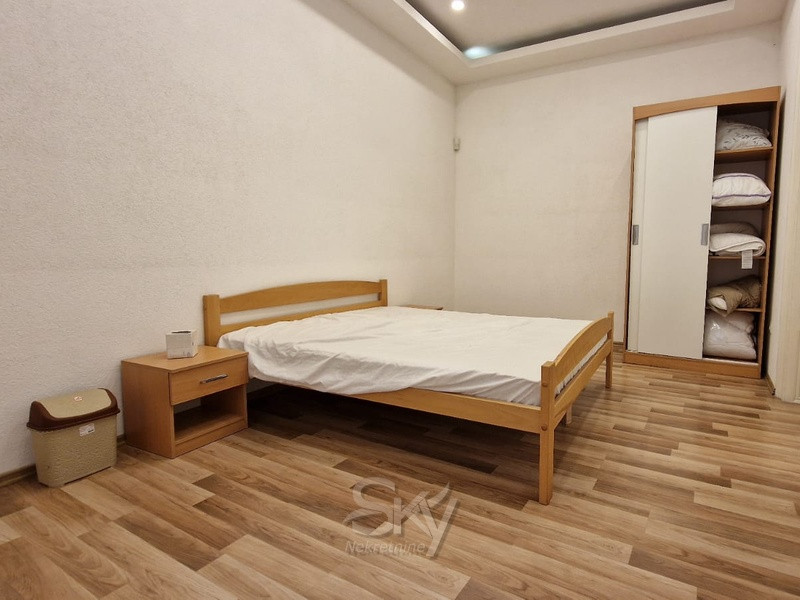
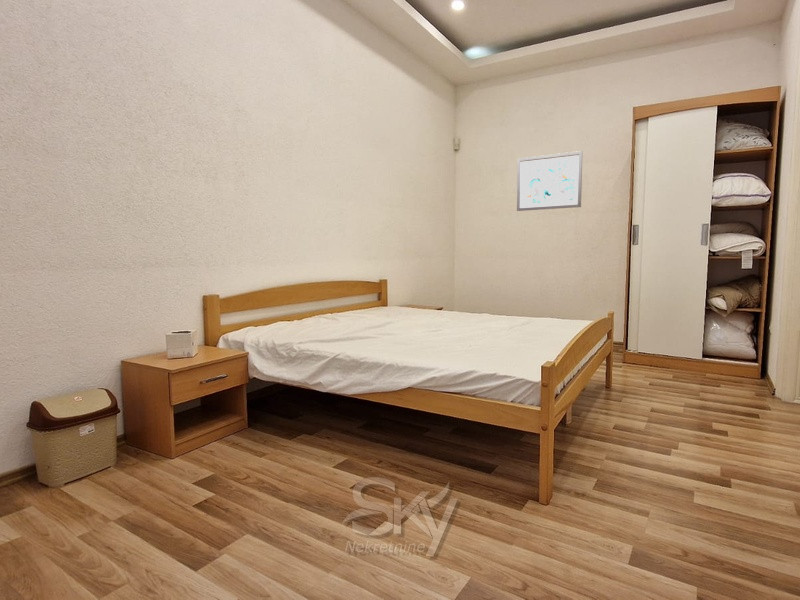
+ wall art [516,150,583,212]
